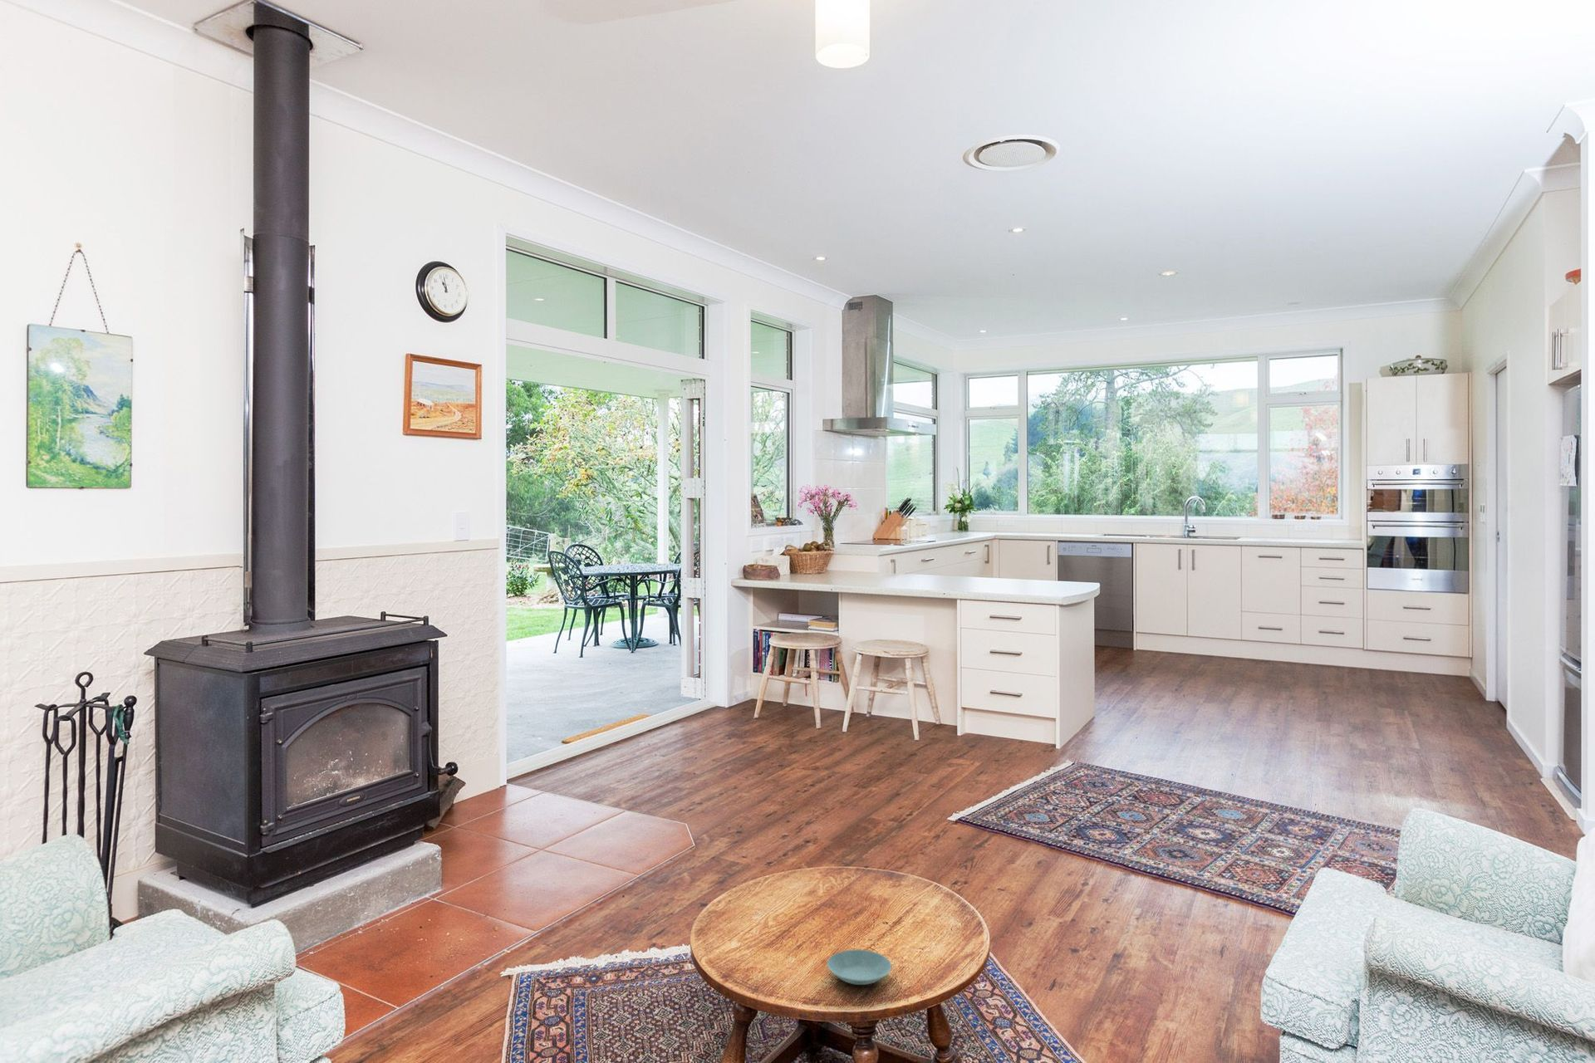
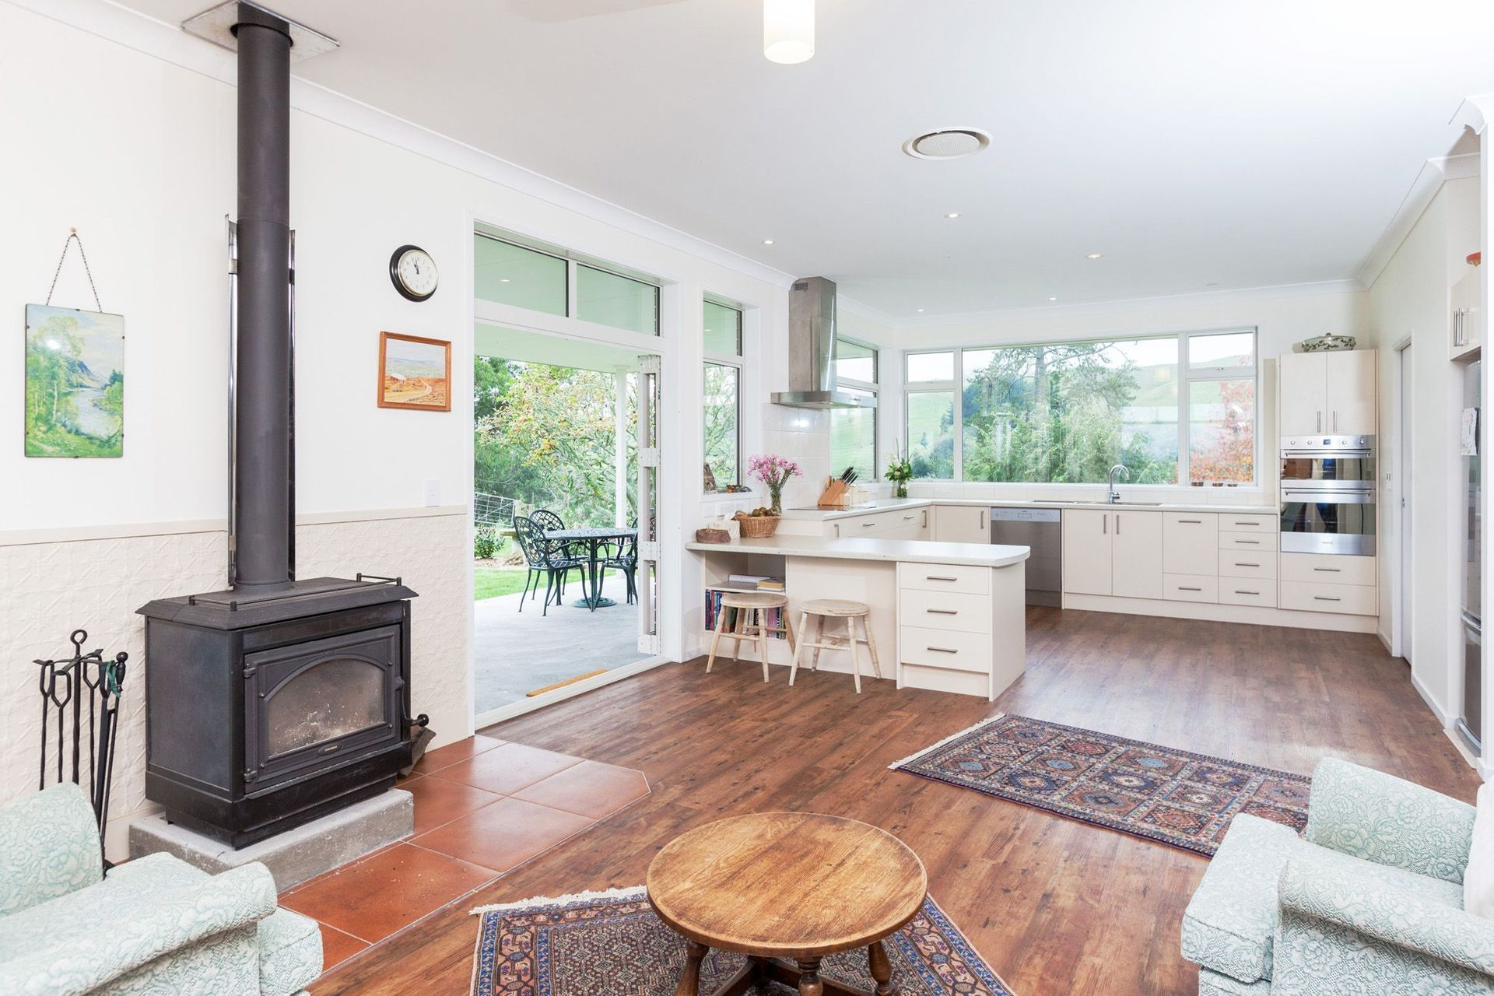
- saucer [826,948,892,986]
